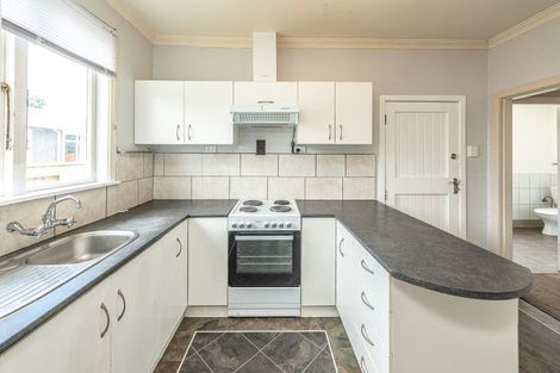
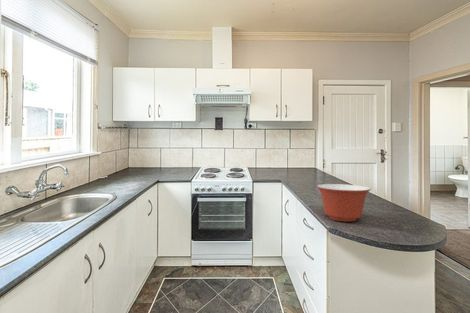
+ mixing bowl [316,183,372,222]
